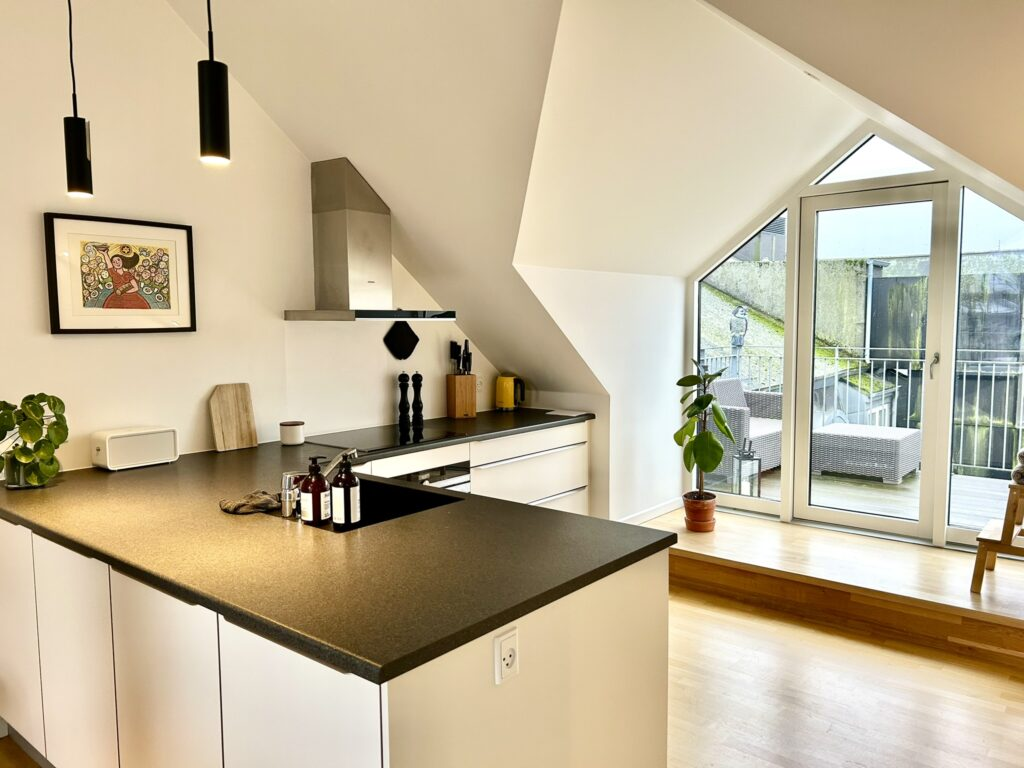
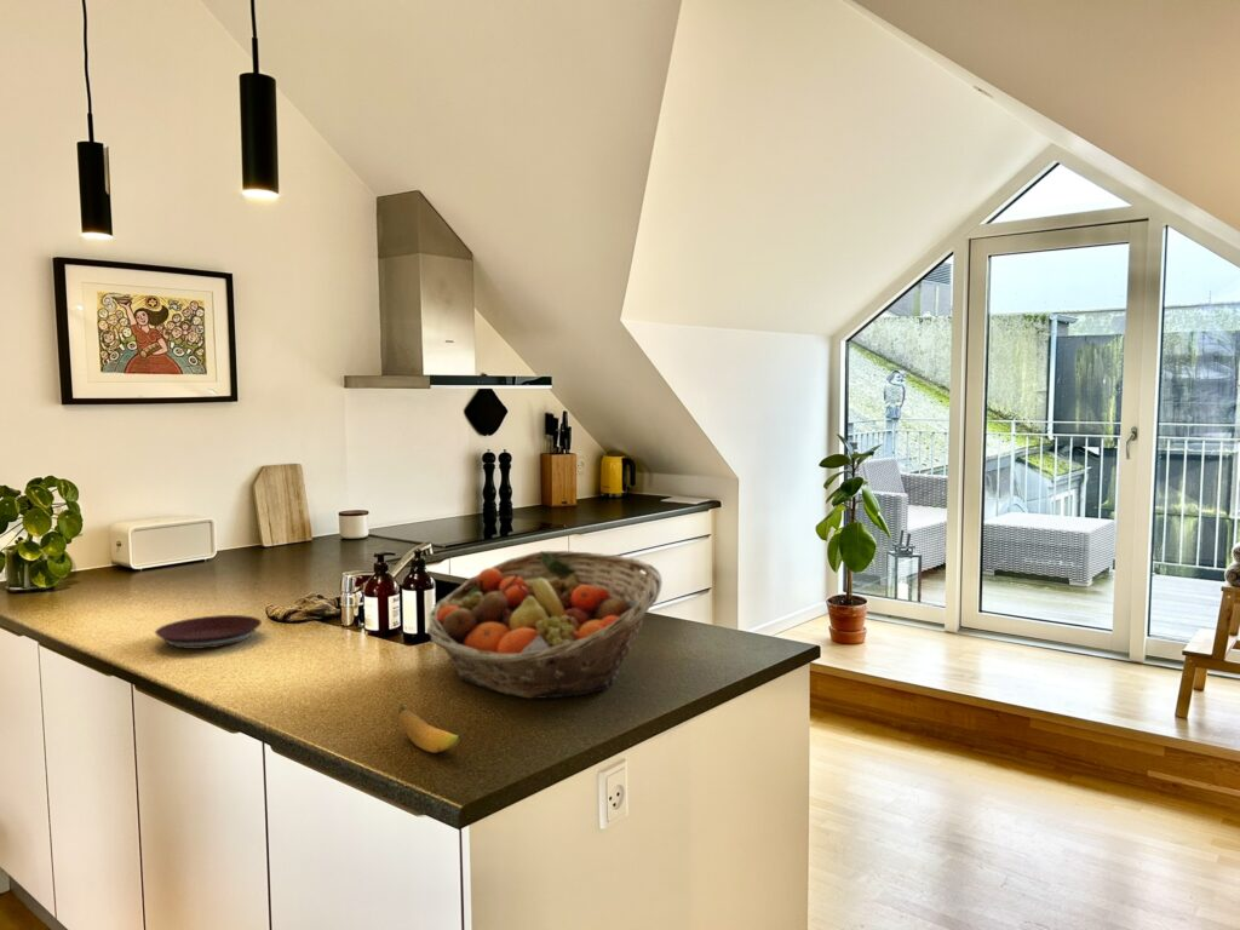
+ banana [397,705,463,754]
+ fruit basket [426,550,664,700]
+ plate [154,614,263,650]
